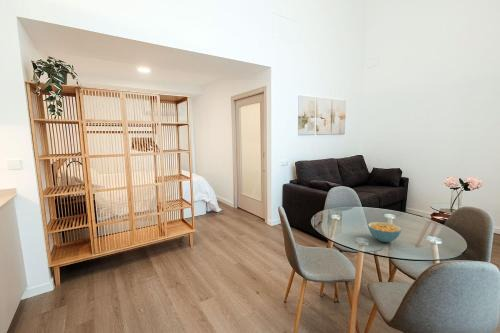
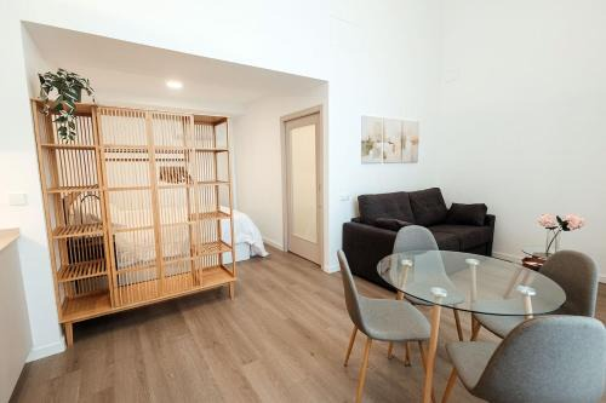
- cereal bowl [367,221,402,243]
